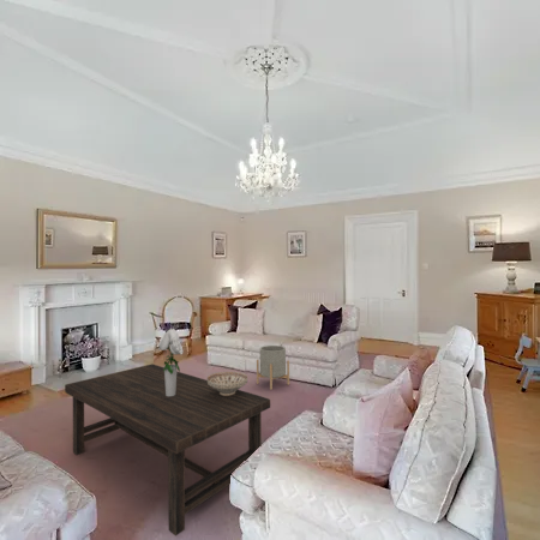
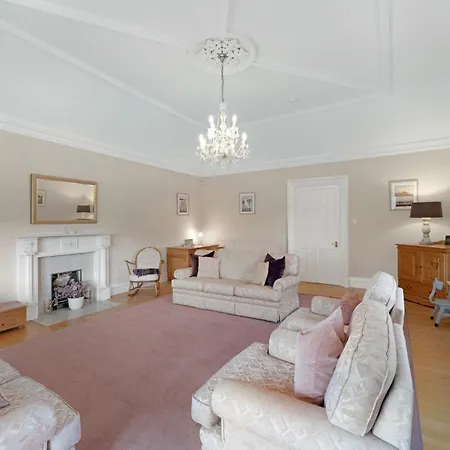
- coffee table [64,362,271,538]
- decorative bowl [206,371,248,396]
- planter [256,344,290,391]
- bouquet [157,328,185,396]
